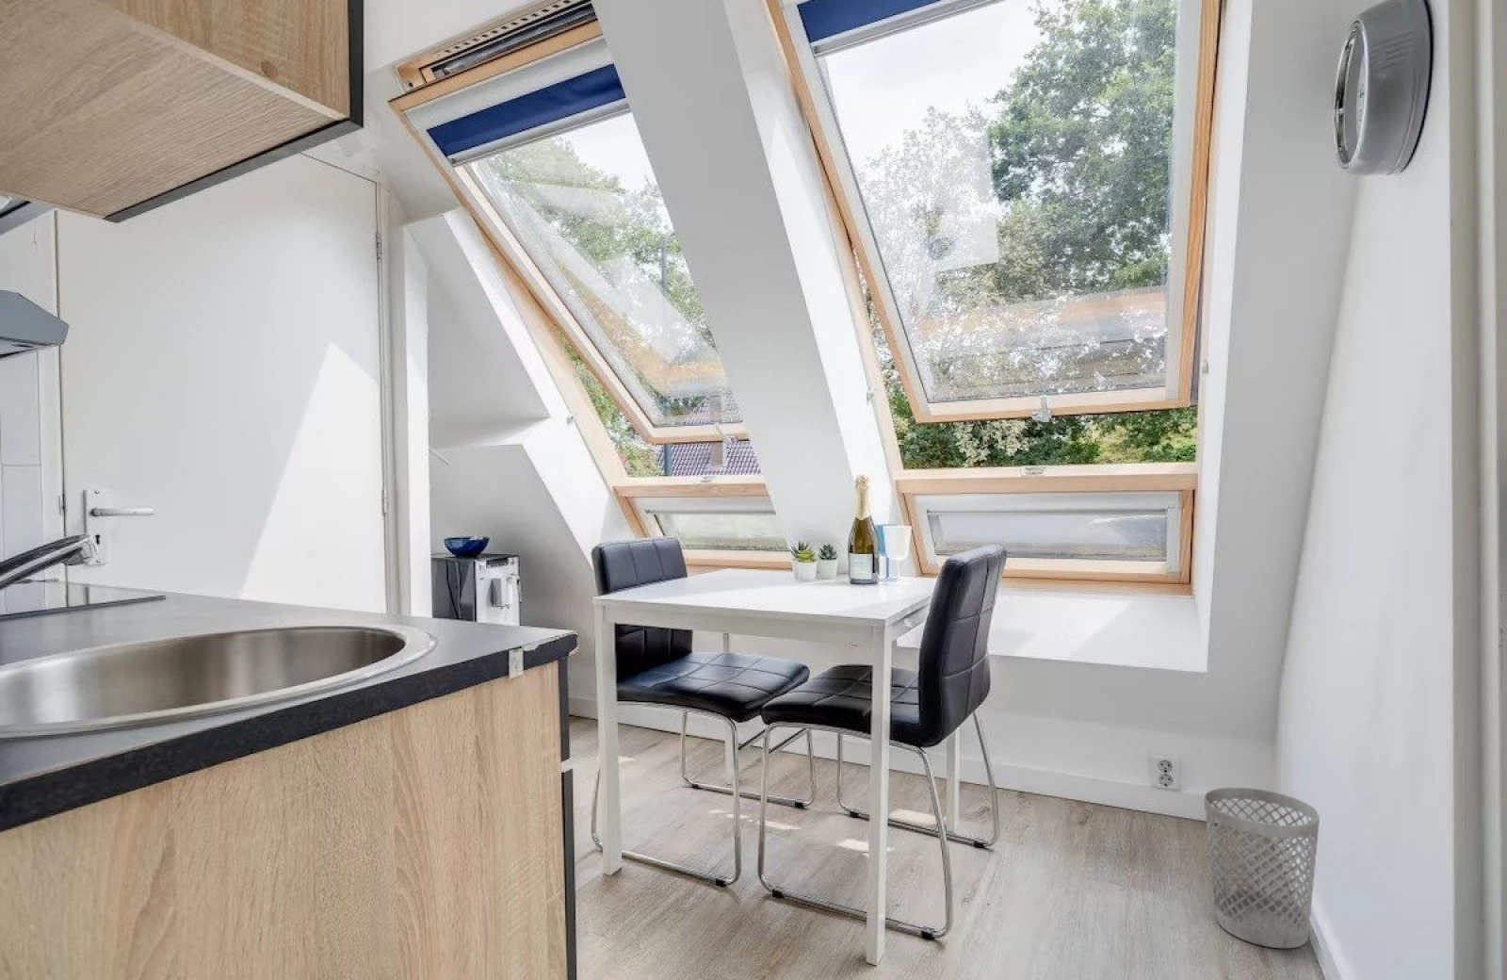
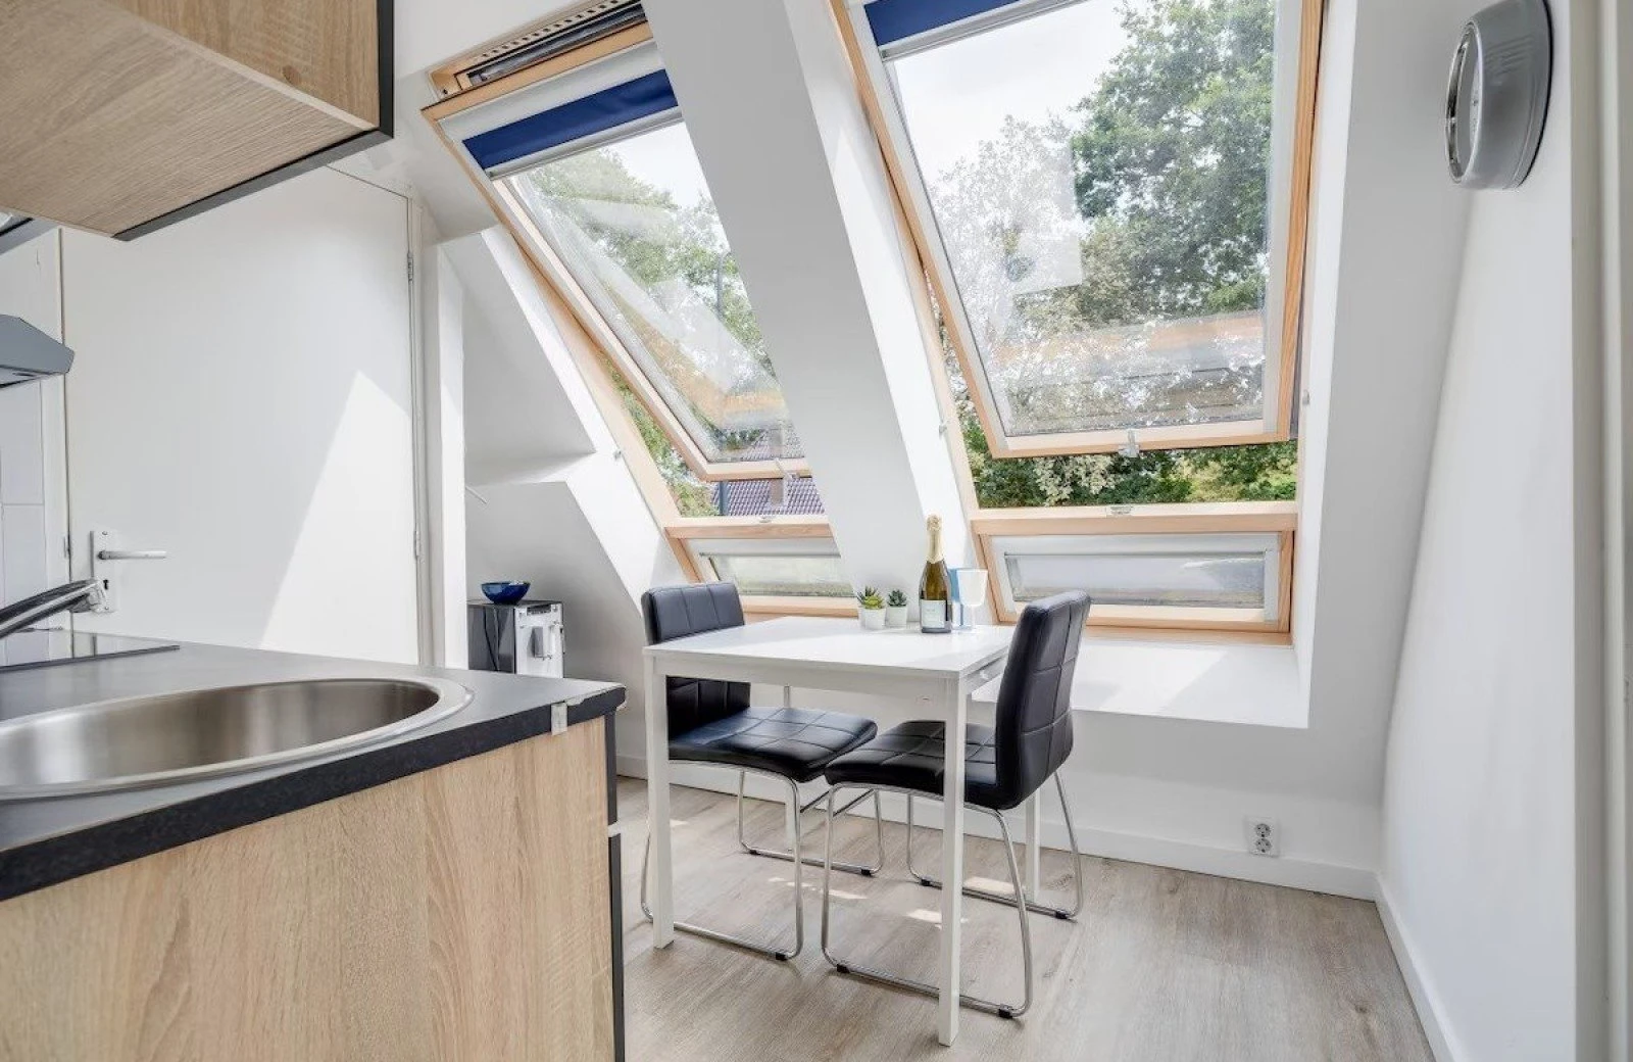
- wastebasket [1203,786,1320,949]
